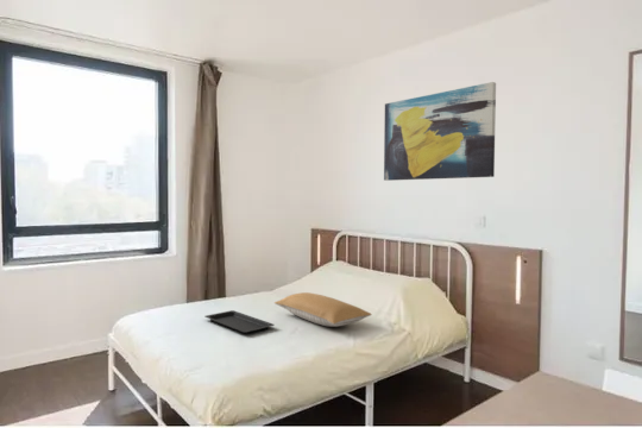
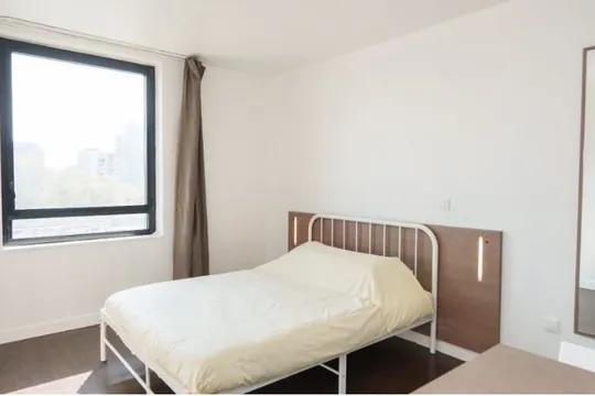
- pillow [273,291,373,328]
- wall art [383,81,497,182]
- serving tray [203,309,276,335]
